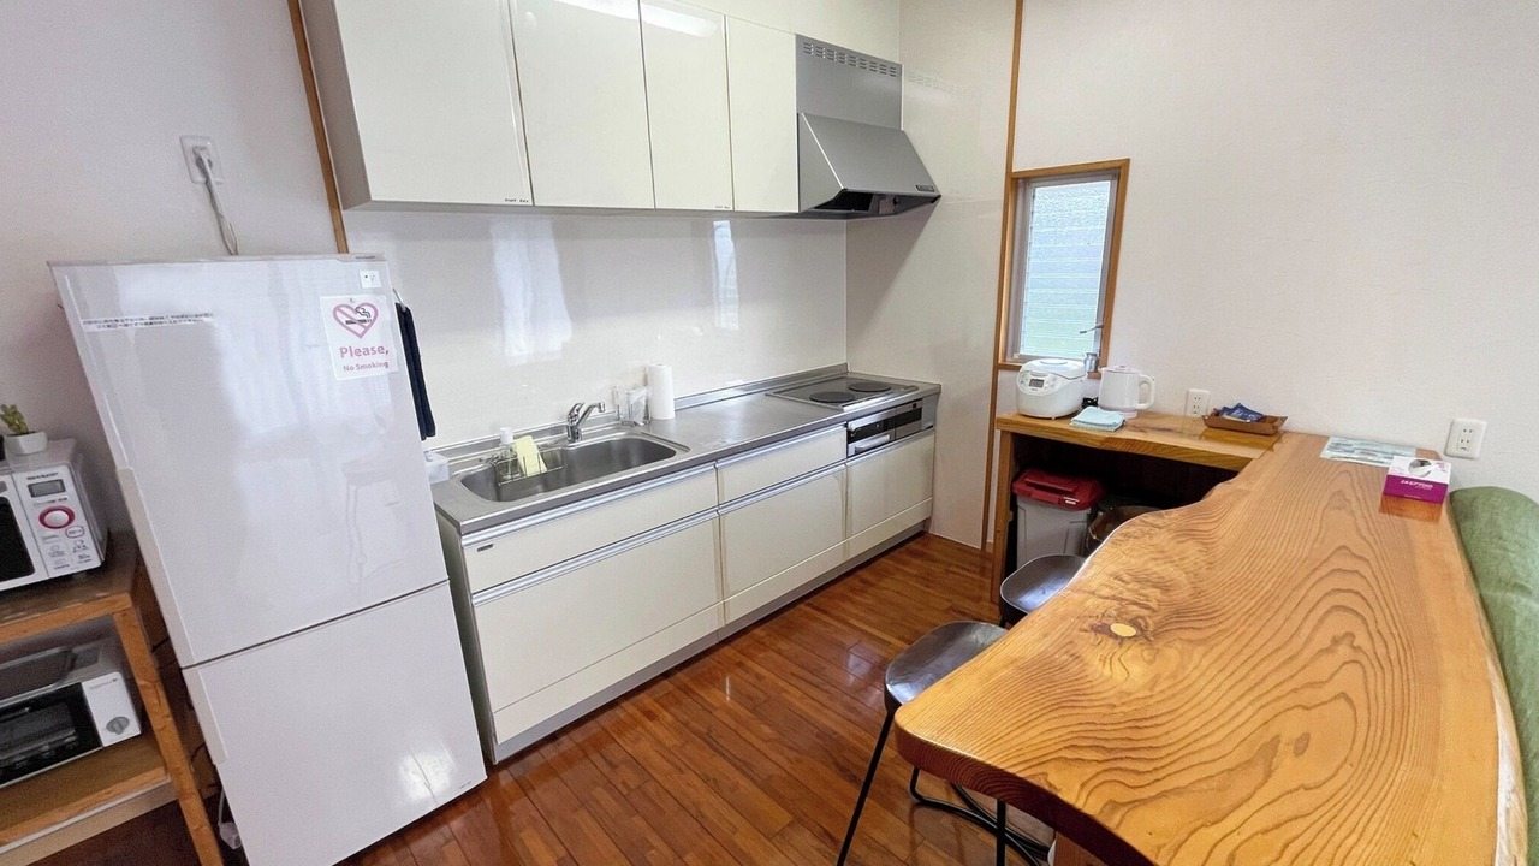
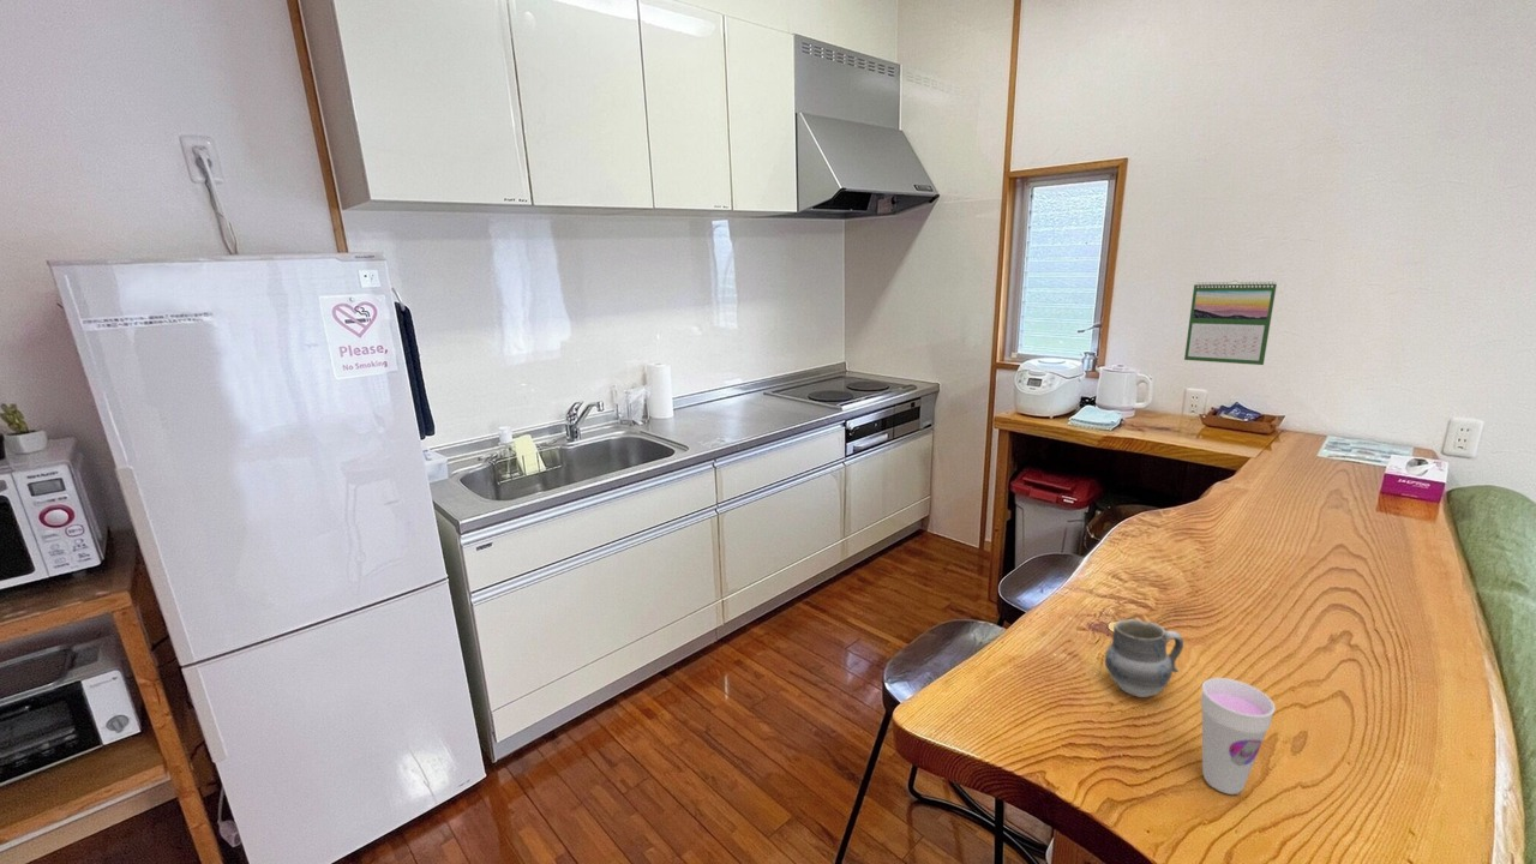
+ cup [1104,618,1184,698]
+ cup [1200,677,1277,796]
+ calendar [1183,280,1278,366]
